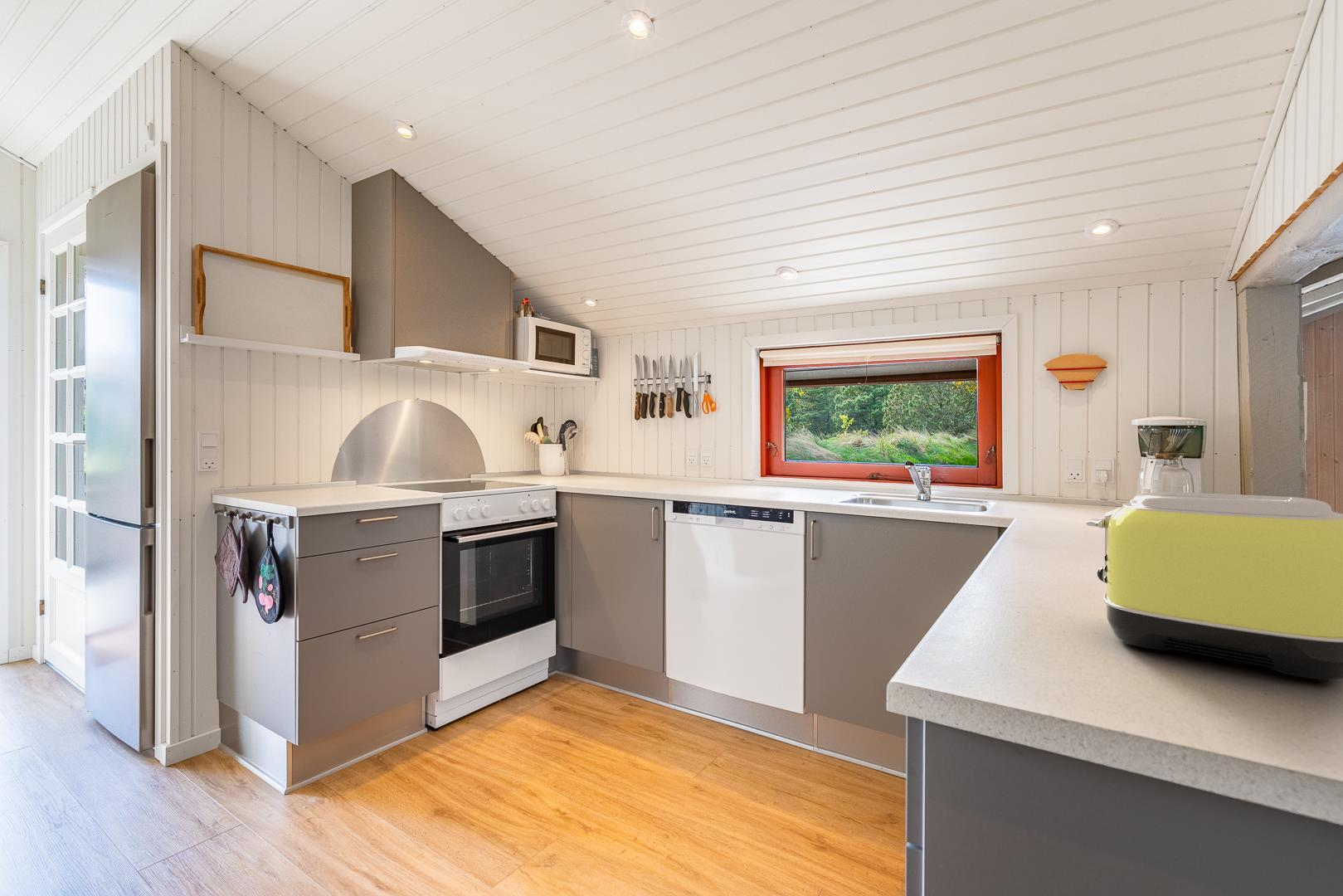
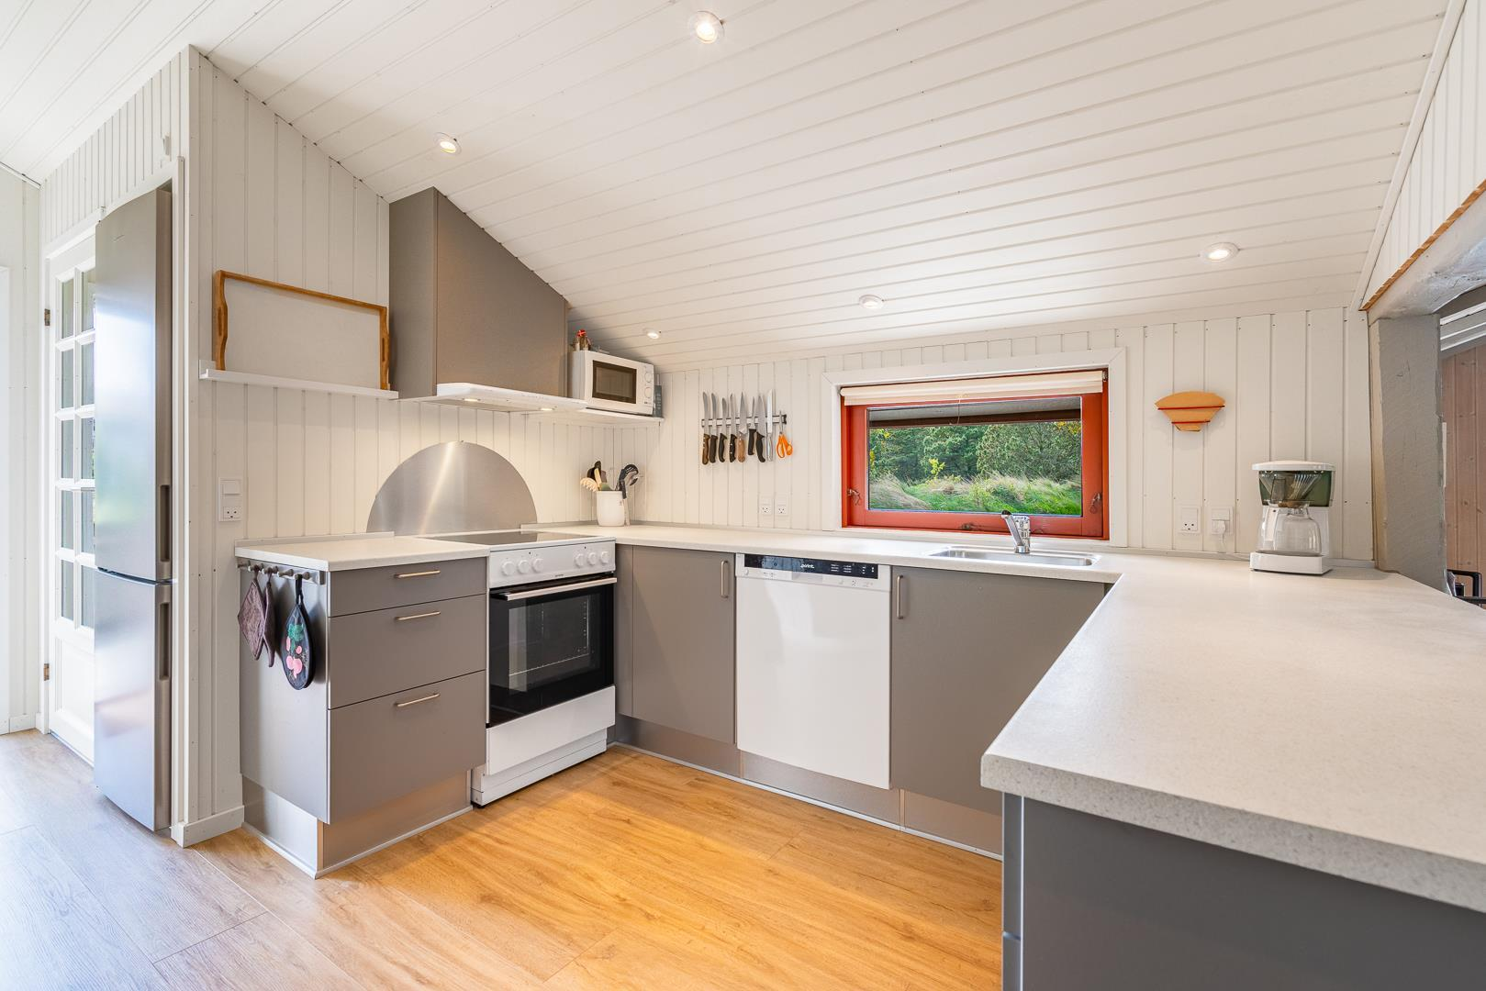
- toaster [1085,491,1343,683]
